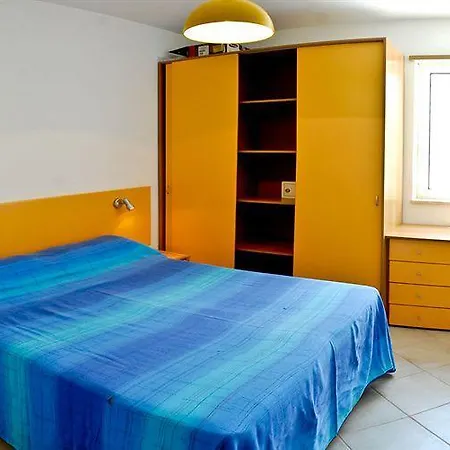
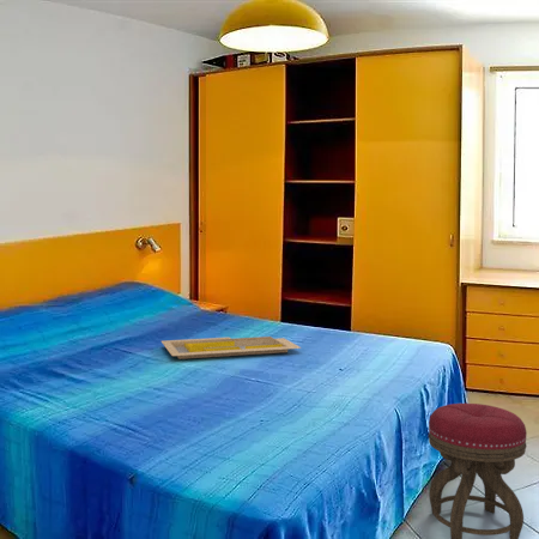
+ stool [428,402,528,539]
+ serving tray [161,335,302,361]
